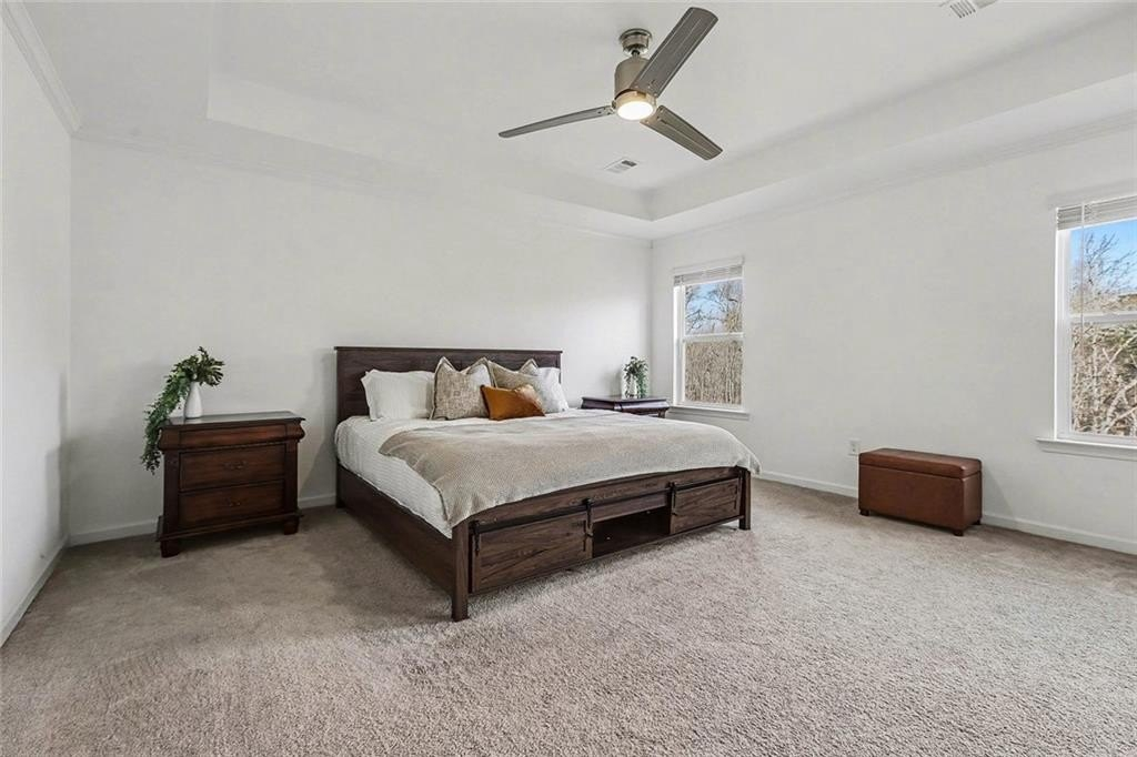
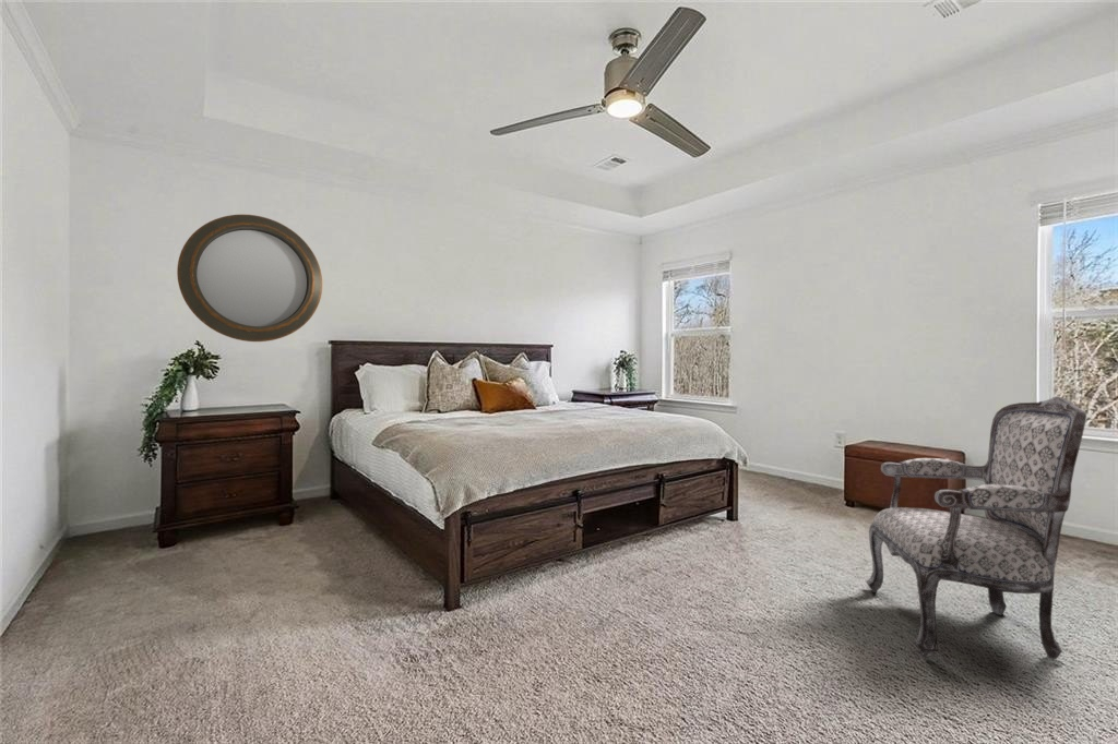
+ armchair [865,395,1087,660]
+ home mirror [176,214,323,343]
